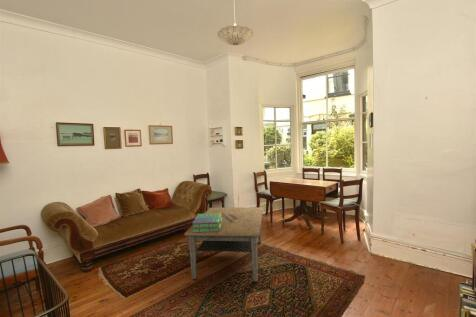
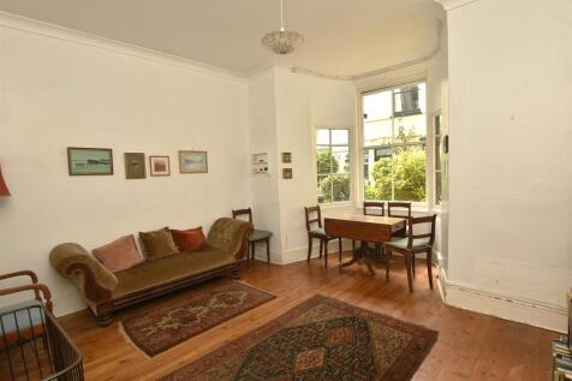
- stack of books [192,213,222,233]
- coffee table [184,206,264,282]
